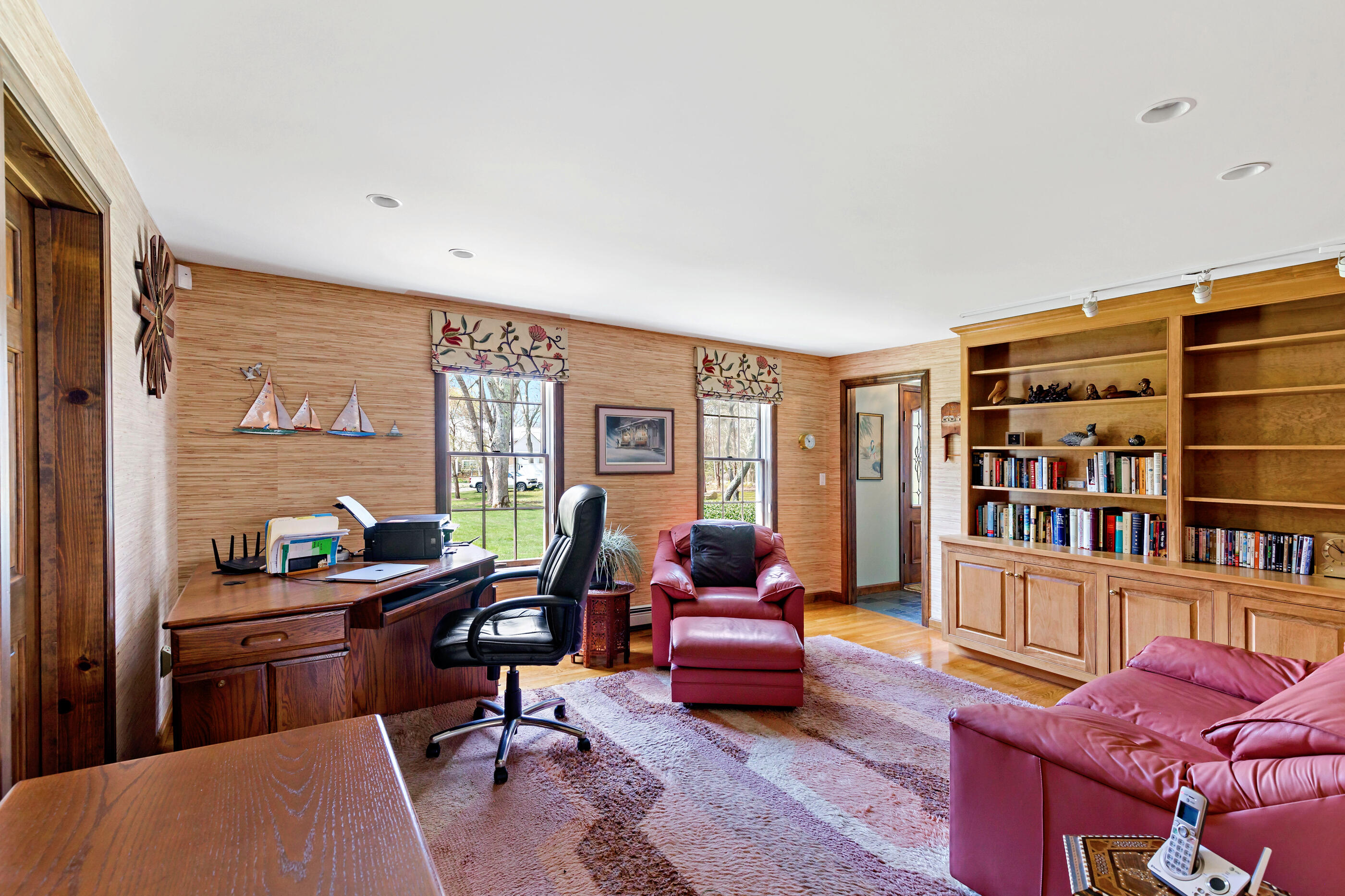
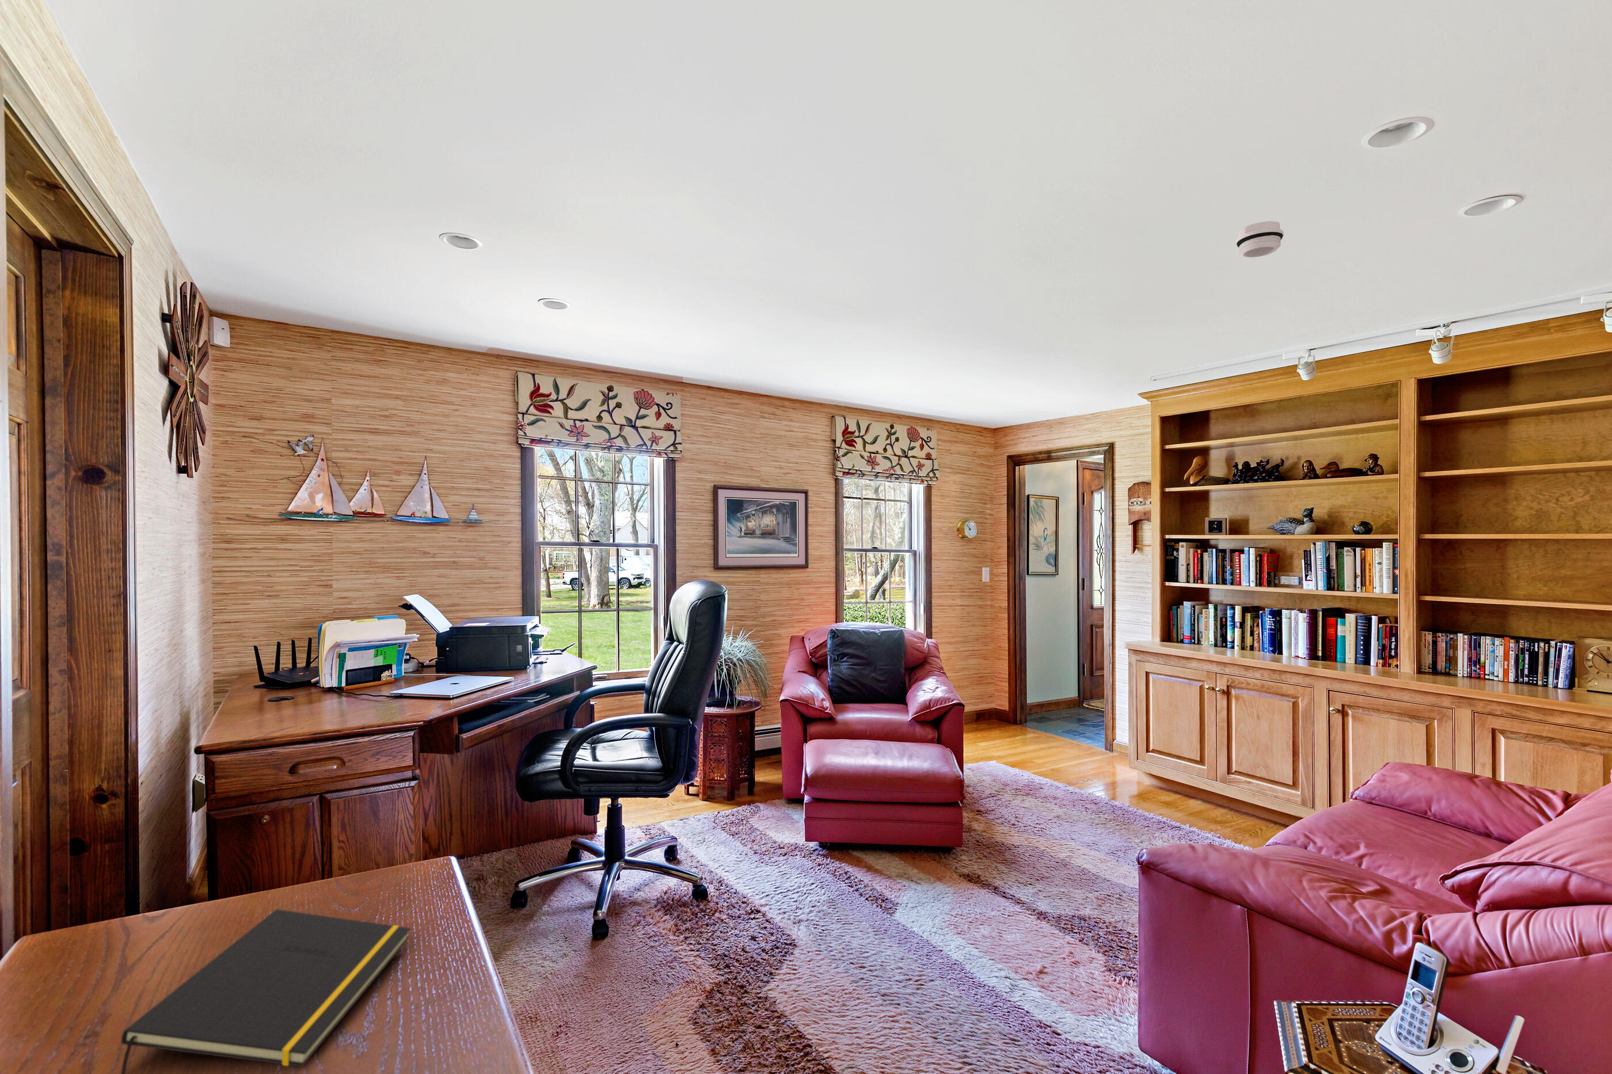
+ notepad [120,909,411,1074]
+ smoke detector [1236,221,1285,258]
